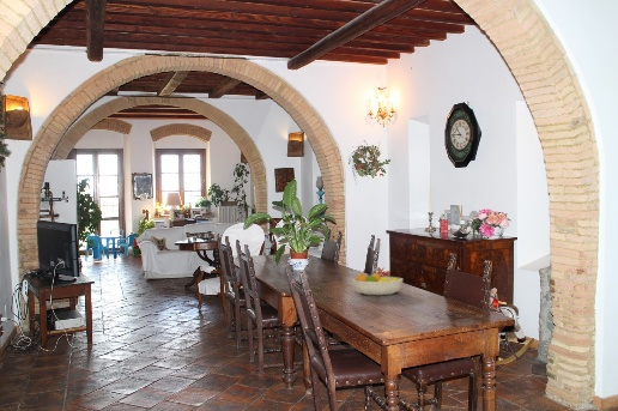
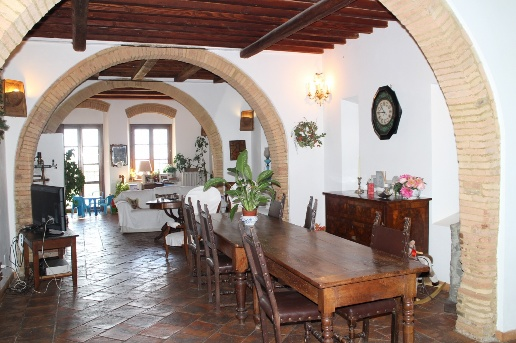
- fruit bowl [351,272,405,296]
